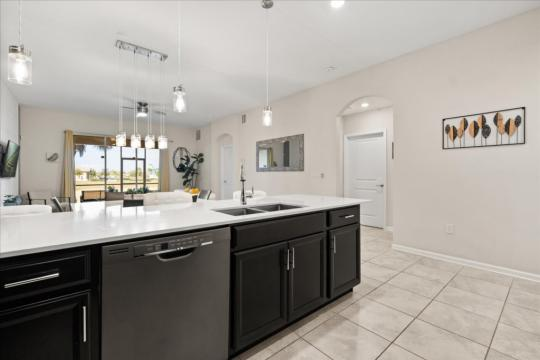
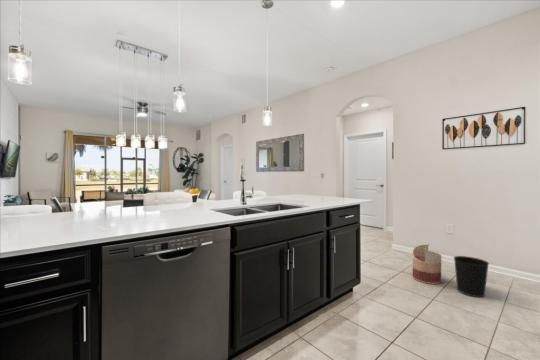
+ basket [412,243,442,285]
+ wastebasket [453,255,490,298]
